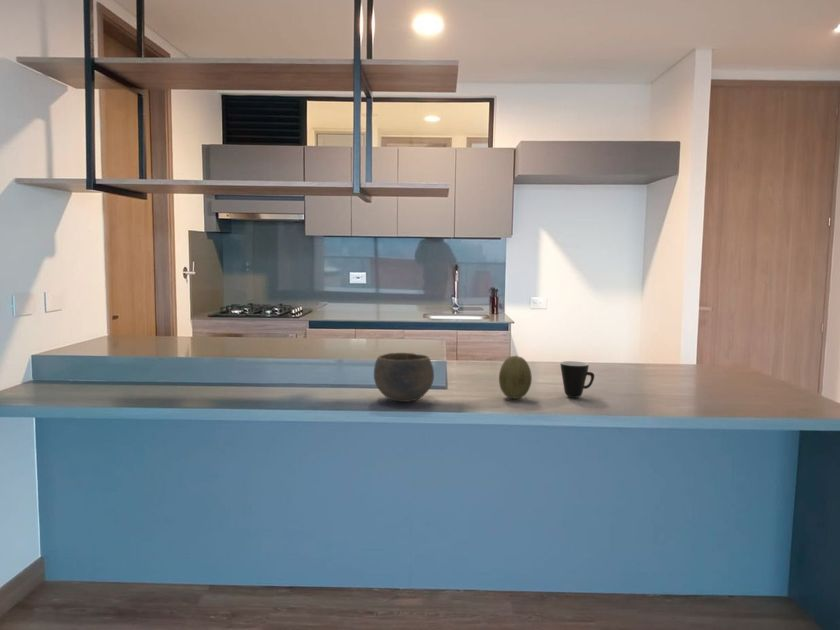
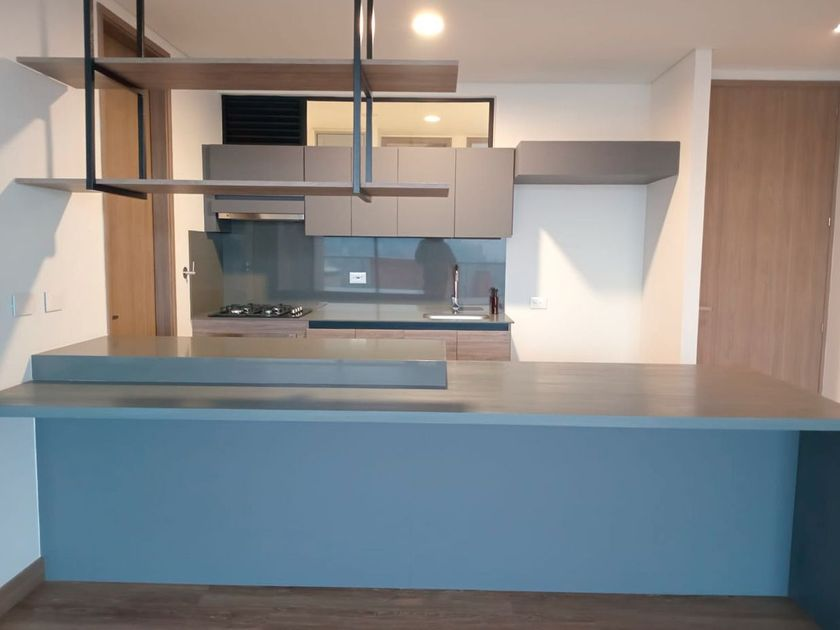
- bowl [373,352,435,403]
- mug [559,360,595,398]
- fruit [498,355,533,400]
